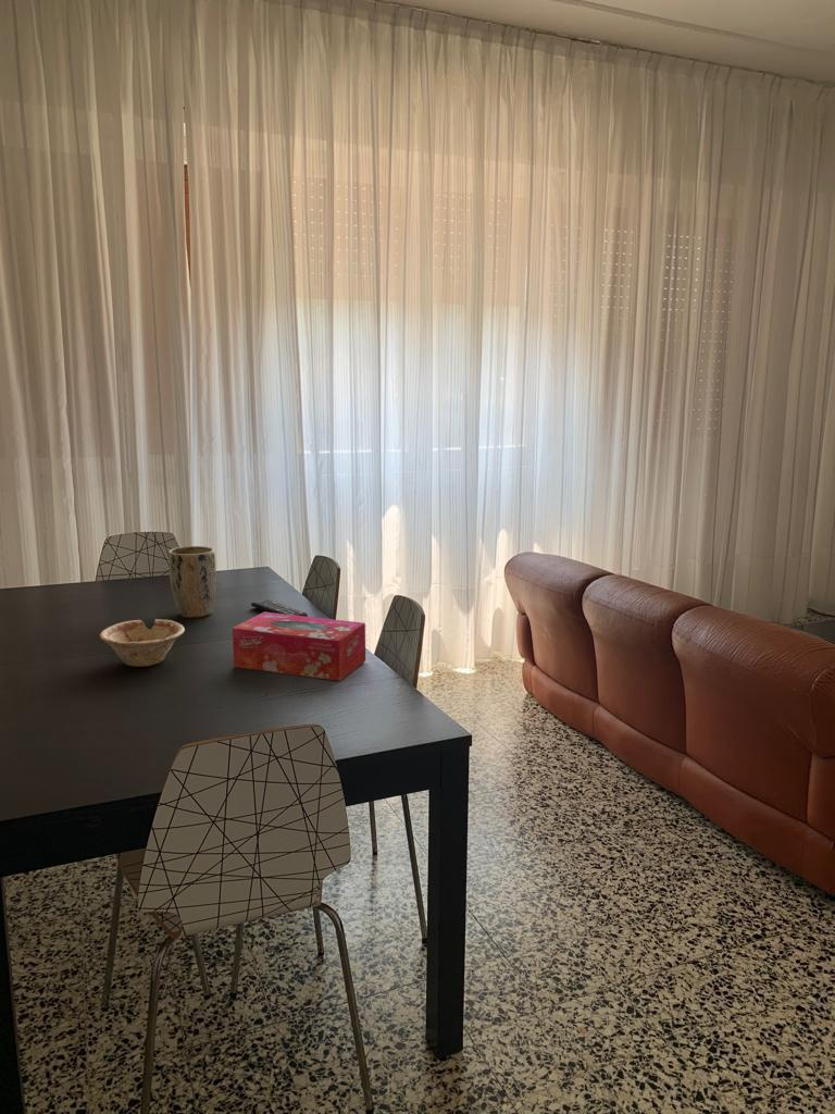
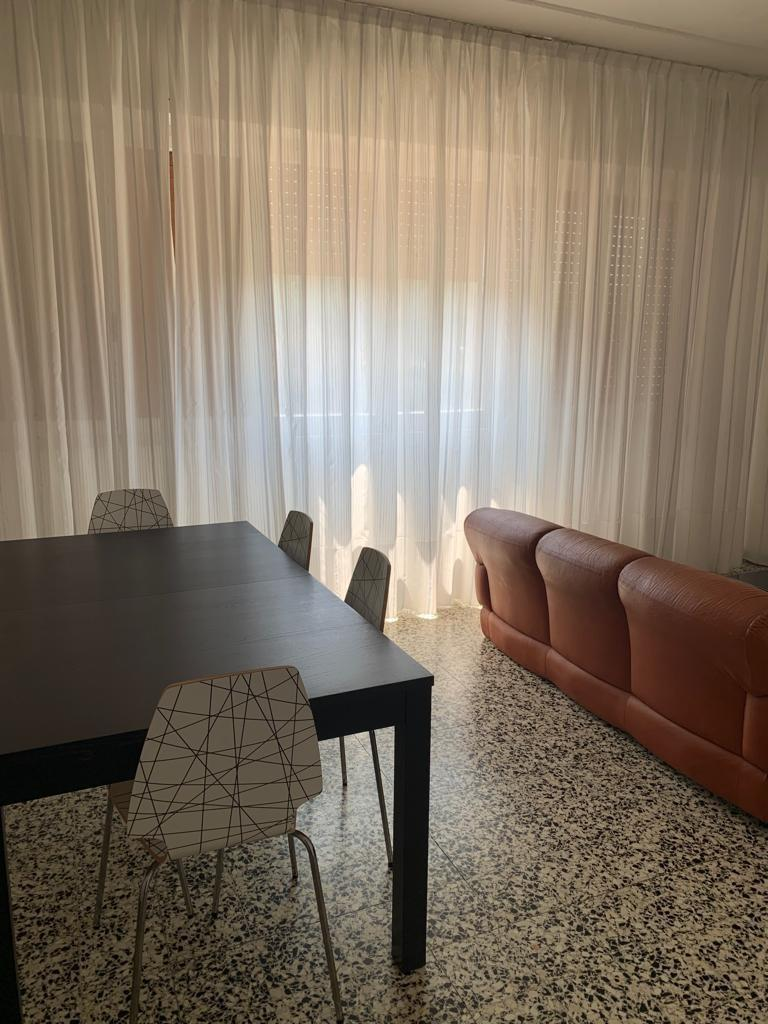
- tissue box [232,611,366,682]
- remote control [250,598,309,617]
- dish [99,618,186,668]
- plant pot [167,545,217,619]
